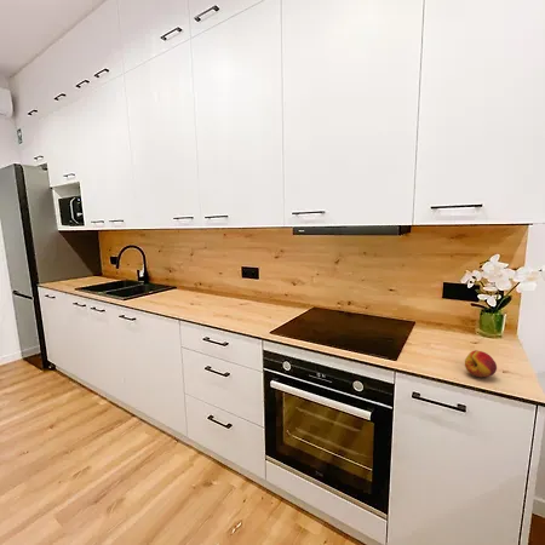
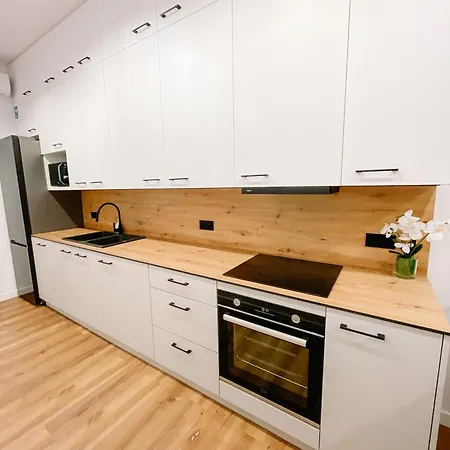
- fruit [464,349,498,378]
